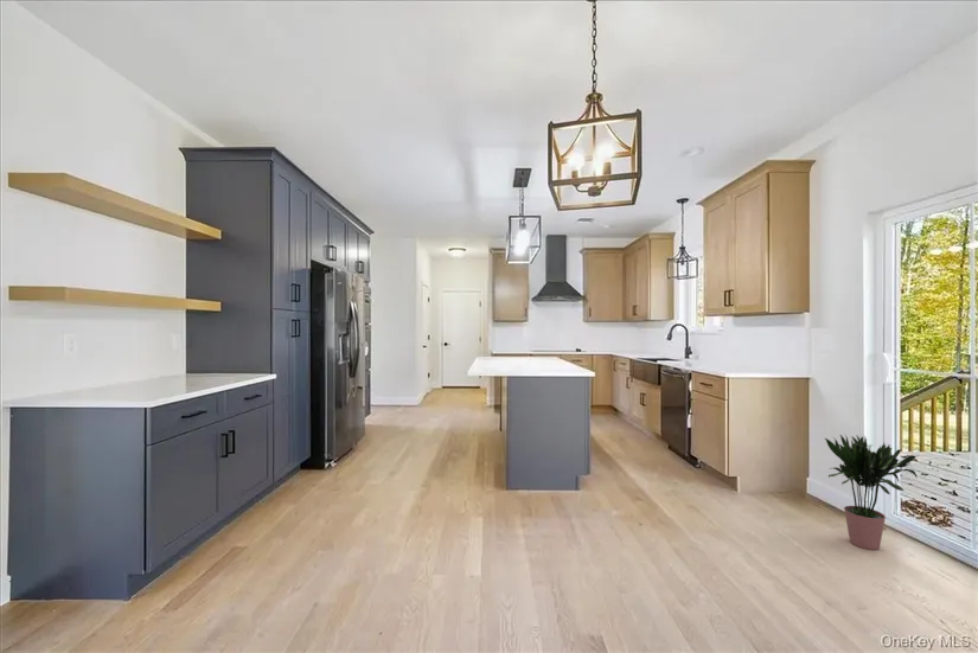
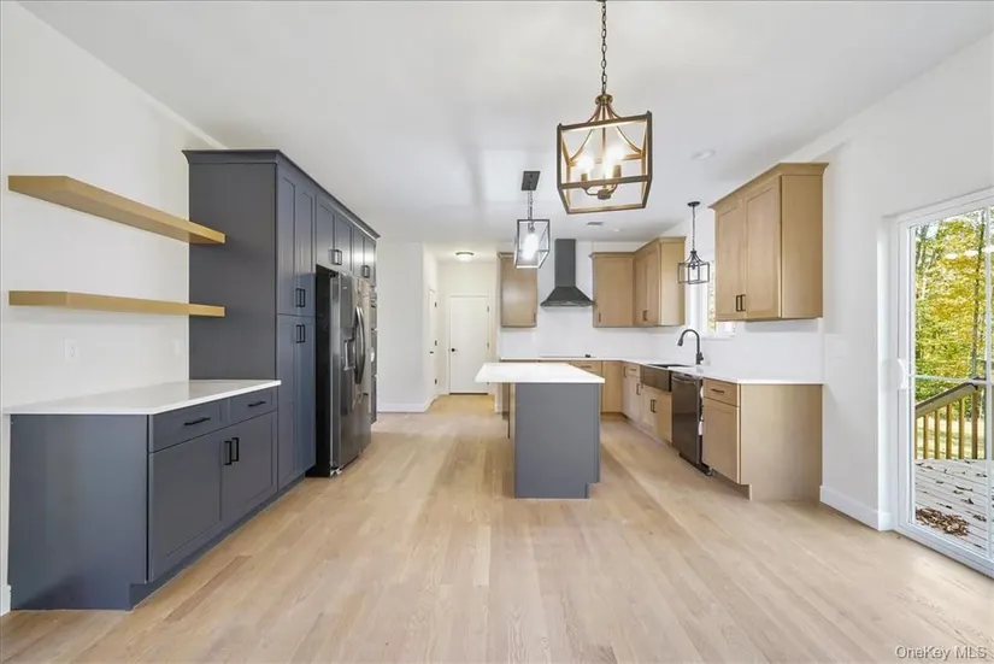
- potted plant [824,434,920,551]
